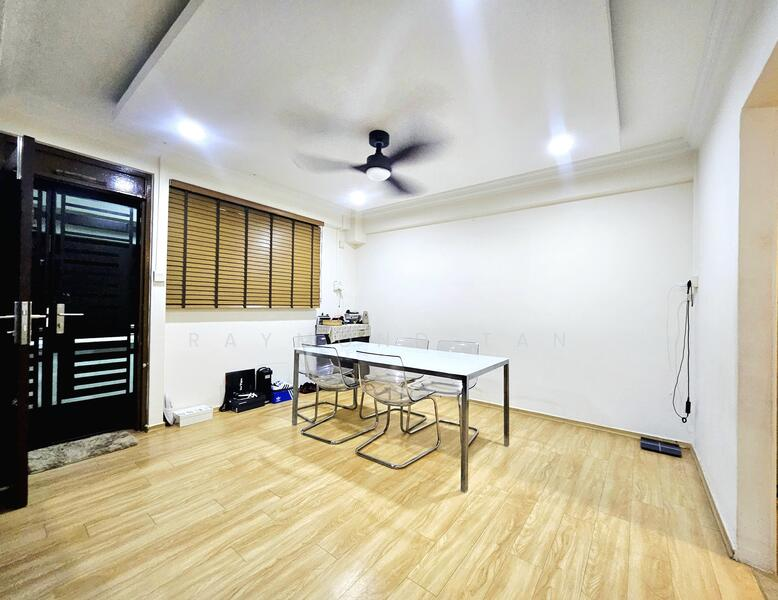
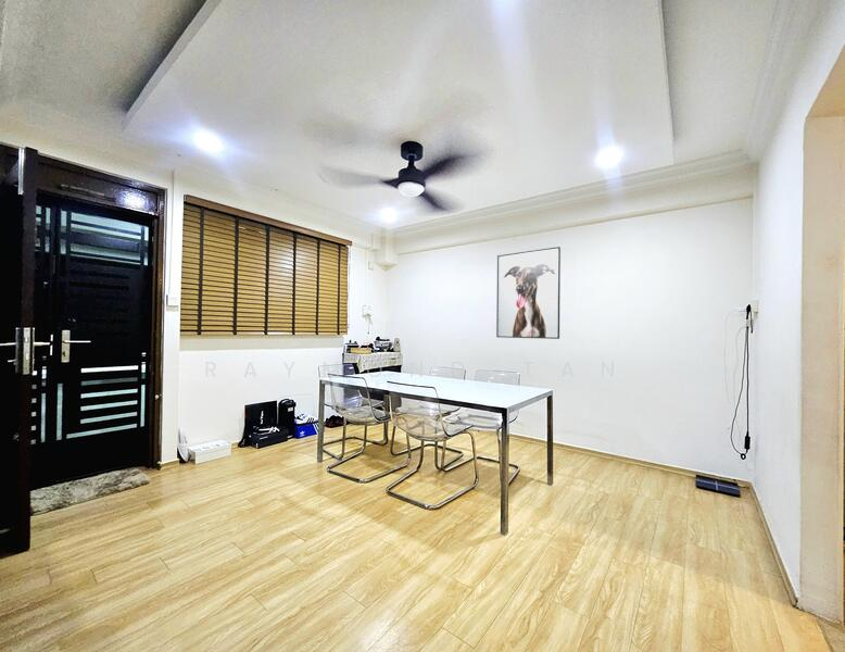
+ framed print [495,246,562,340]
